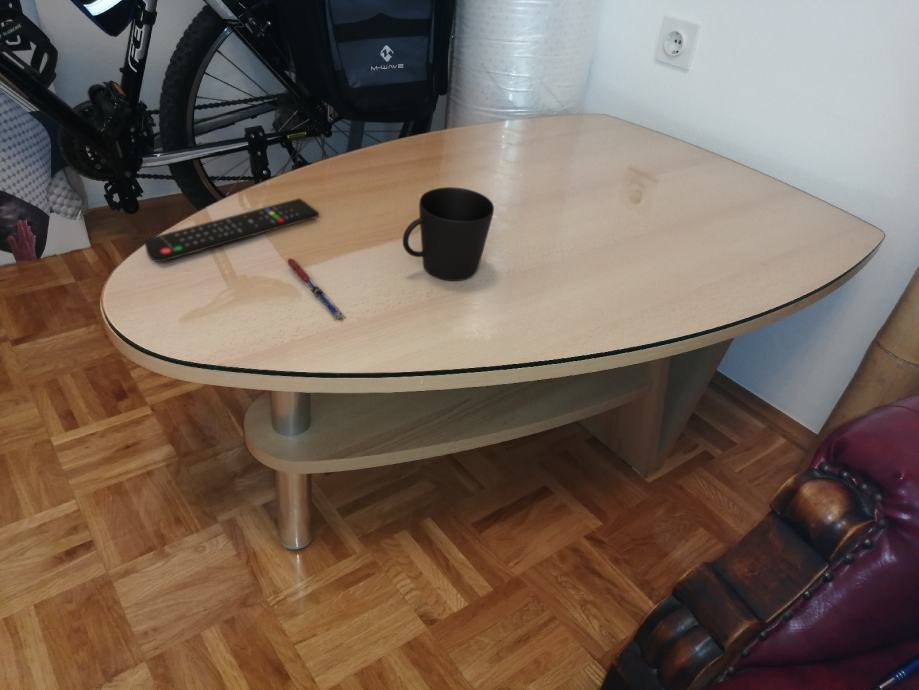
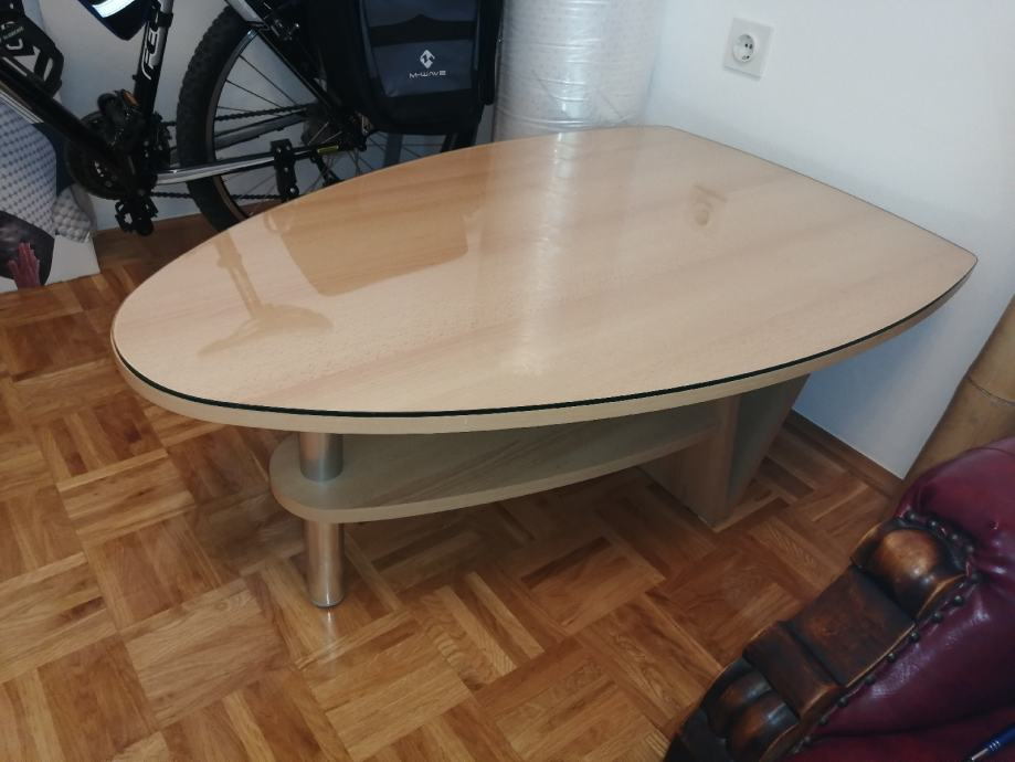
- remote control [143,197,320,263]
- cup [402,186,495,282]
- pen [284,257,347,322]
